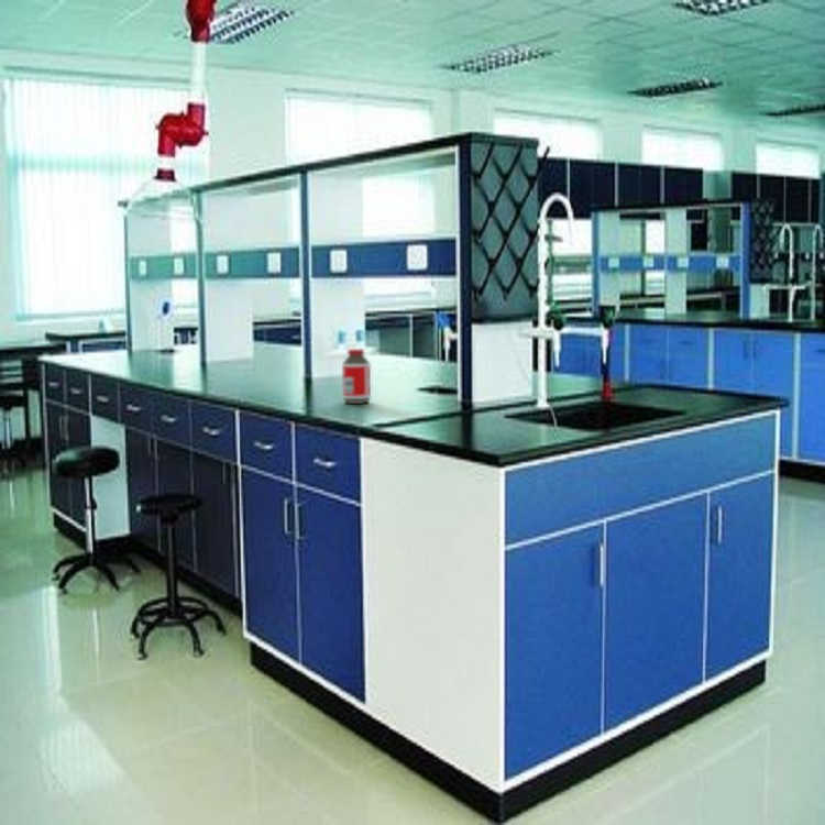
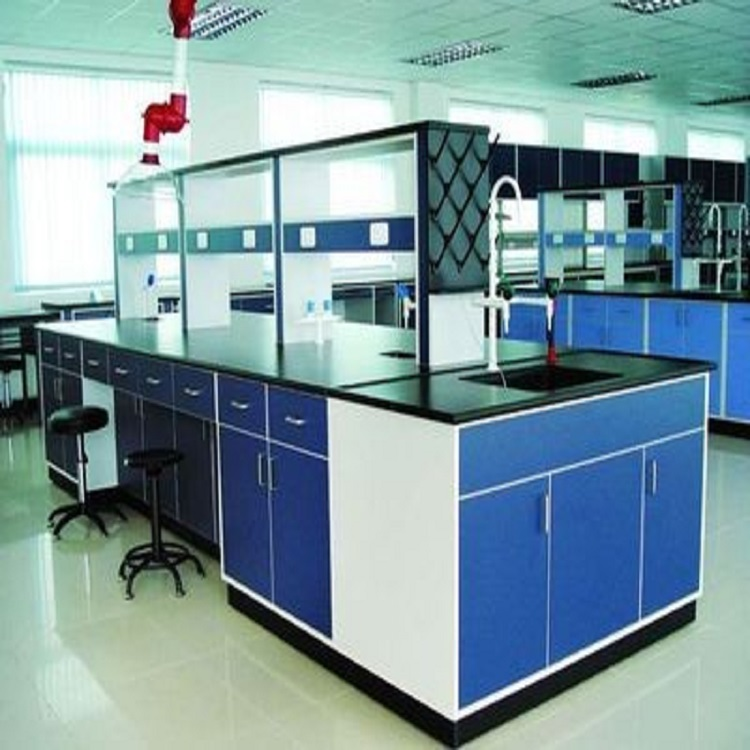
- bottle [341,348,372,405]
